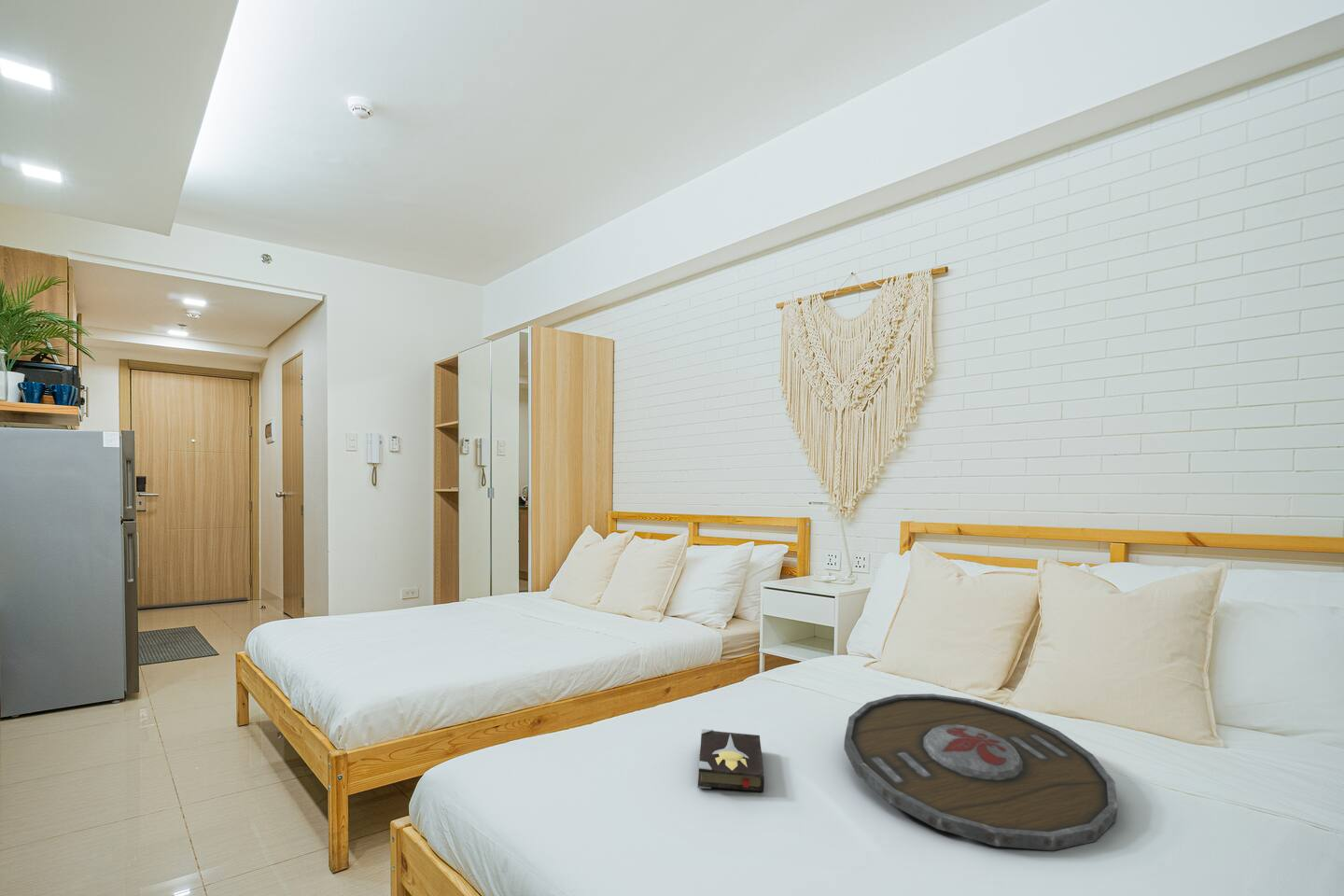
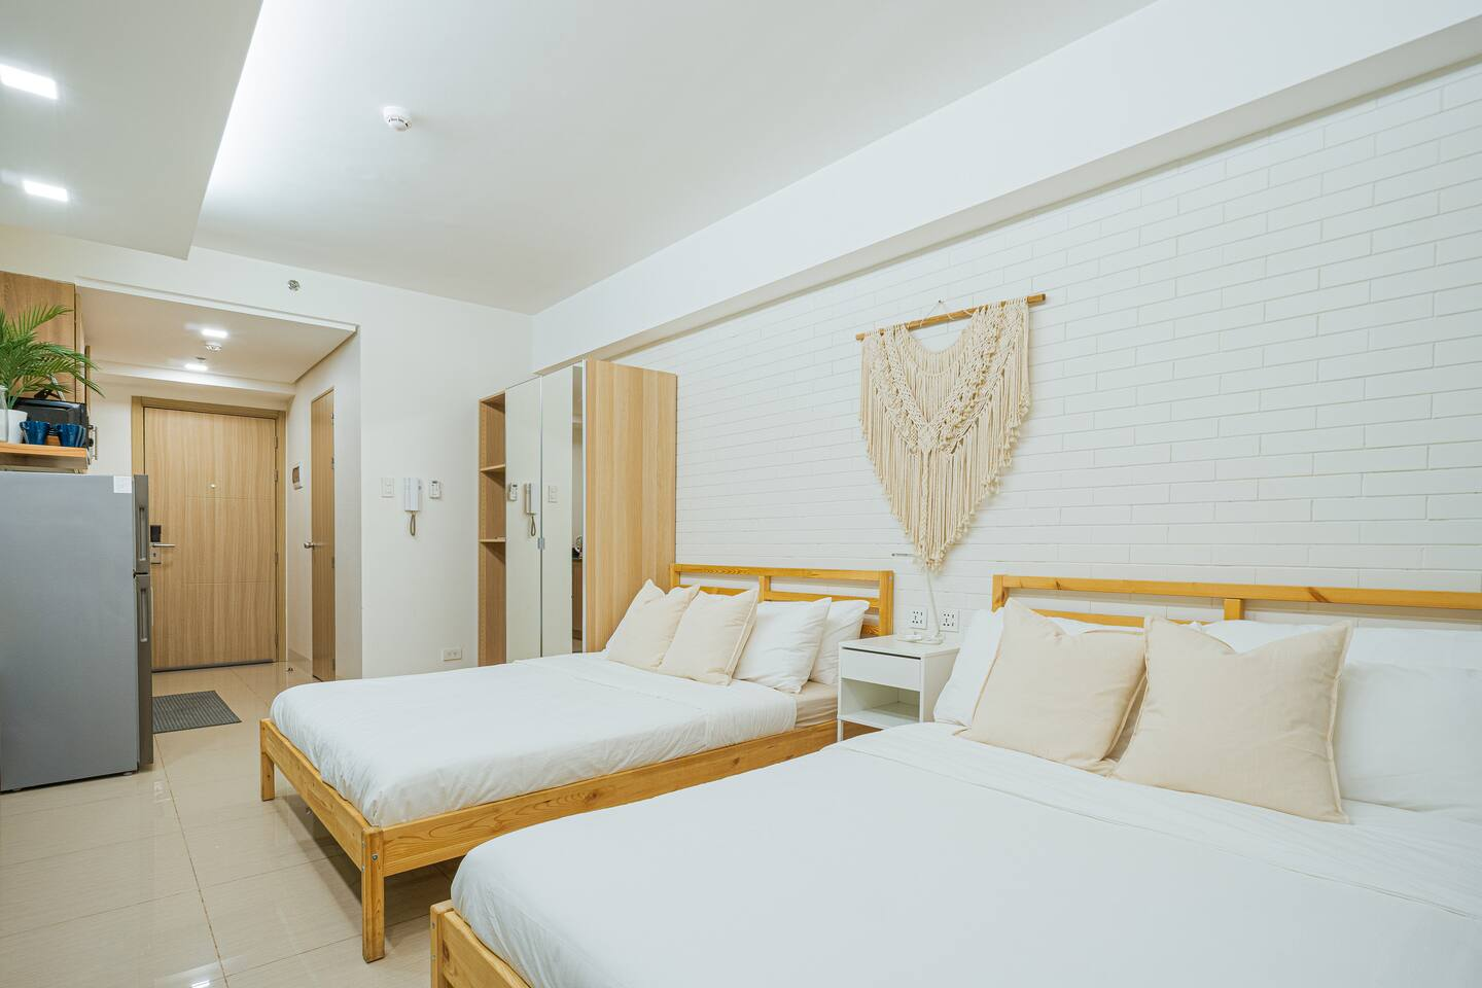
- serving tray [843,693,1118,851]
- hardback book [697,728,765,793]
